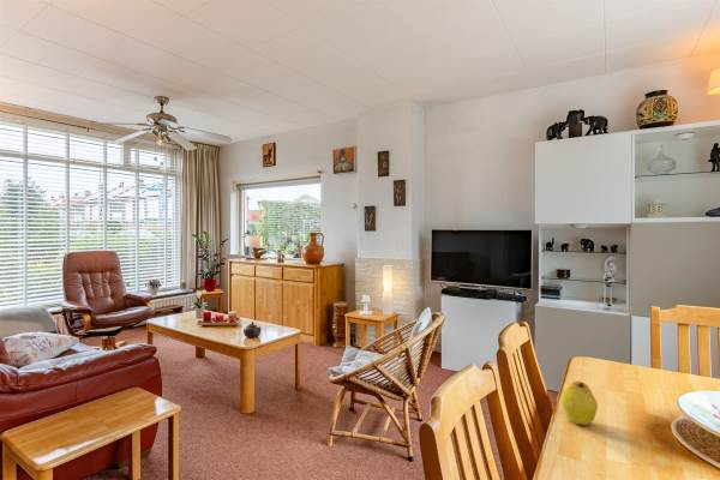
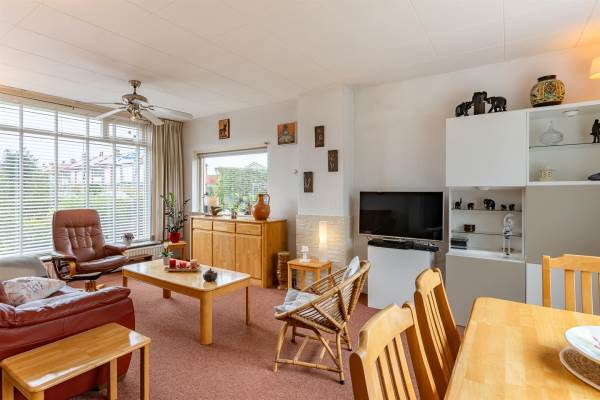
- fruit [560,379,599,426]
